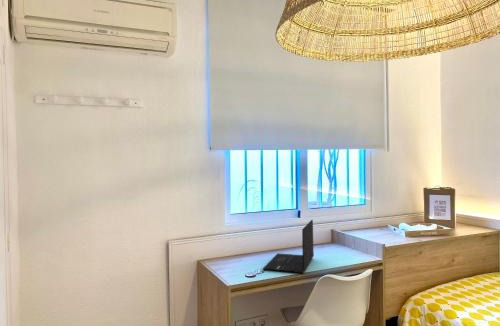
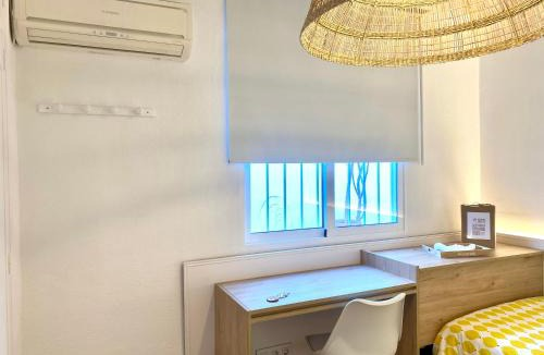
- laptop [262,219,315,274]
